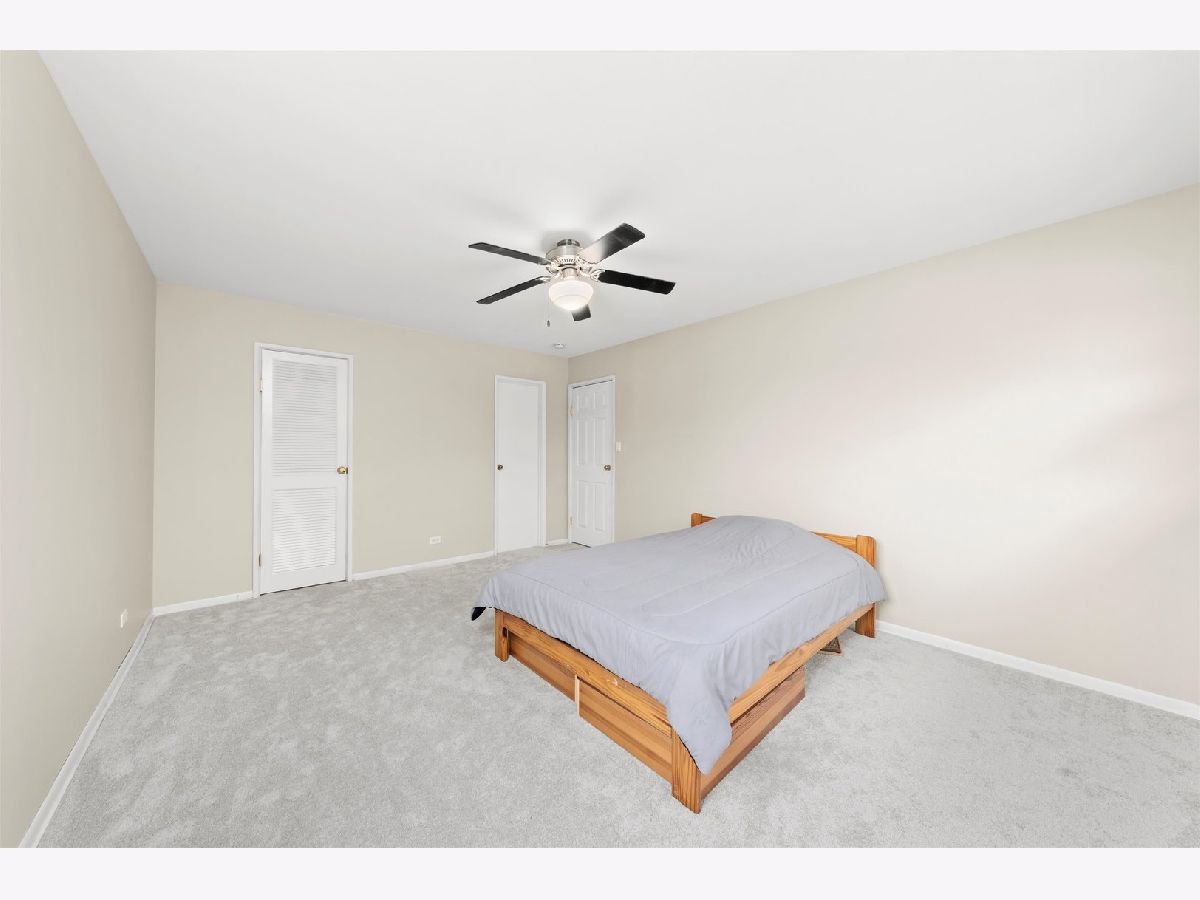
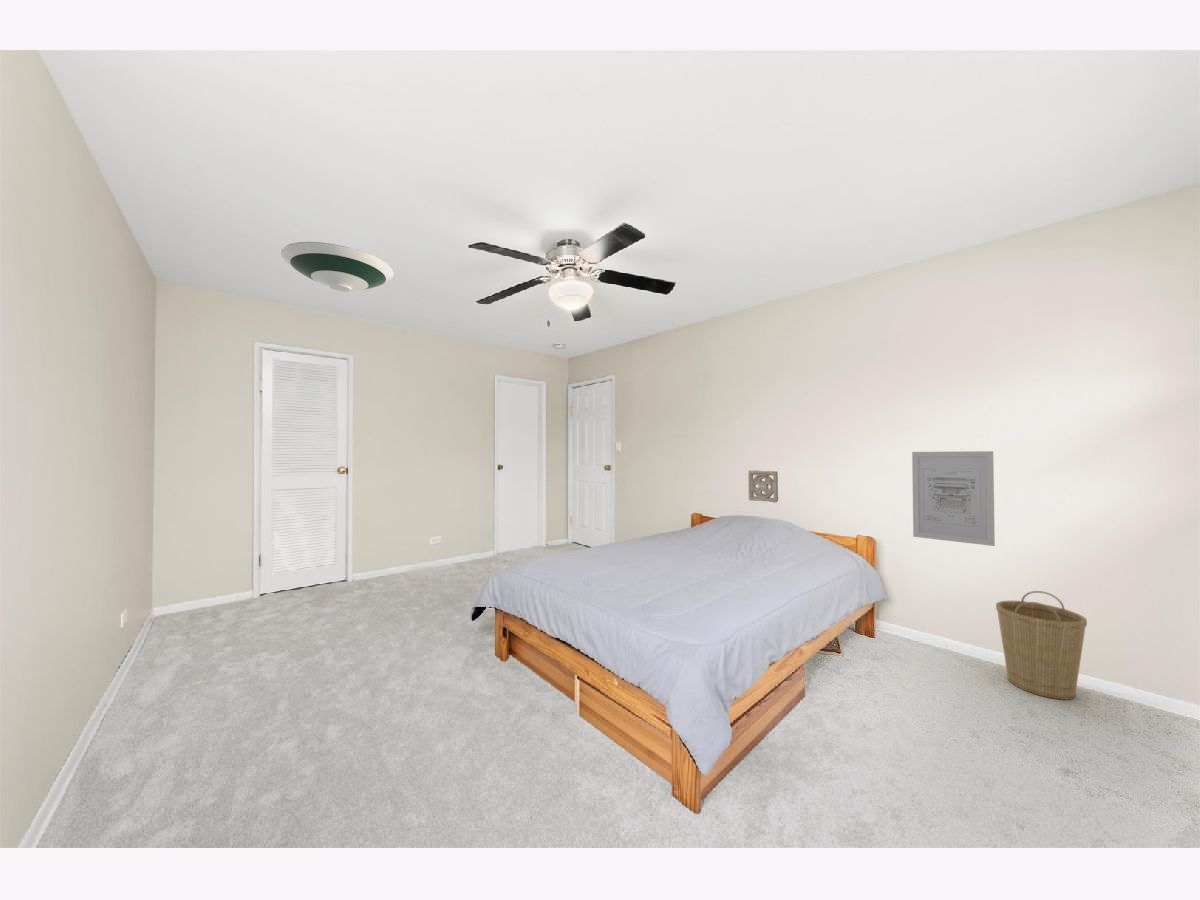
+ basket [995,590,1088,701]
+ wall art [911,450,996,547]
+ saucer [280,241,395,293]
+ wall ornament [747,469,779,504]
